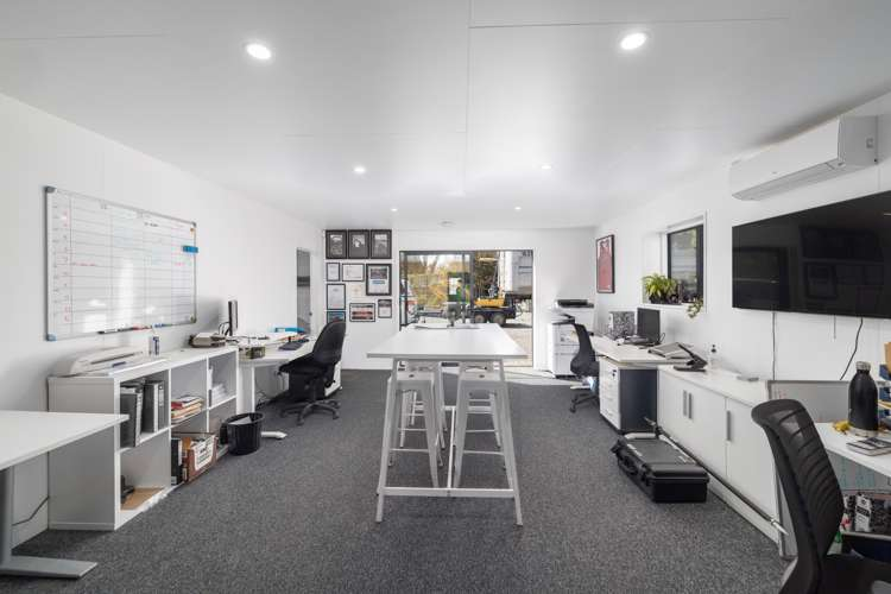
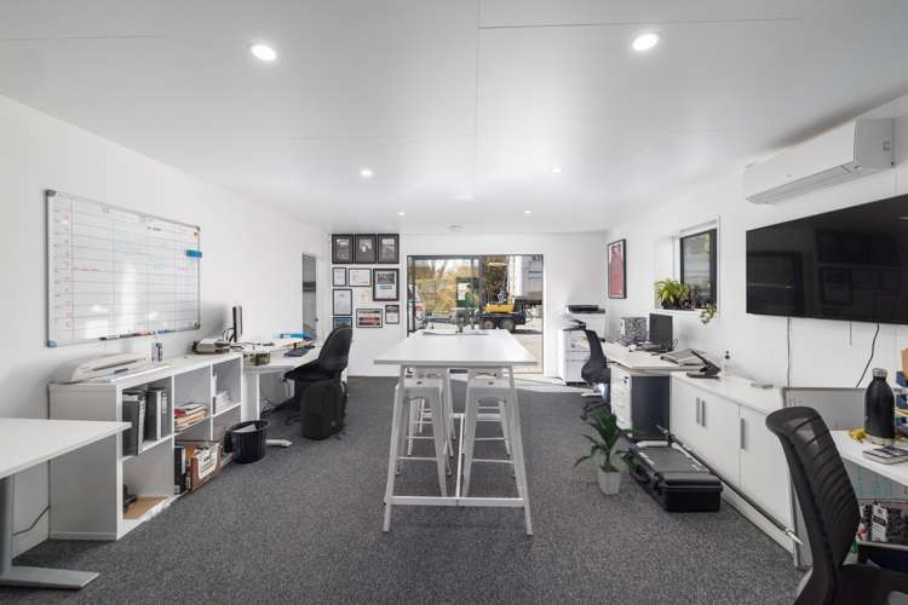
+ indoor plant [571,407,645,496]
+ backpack [299,379,349,440]
